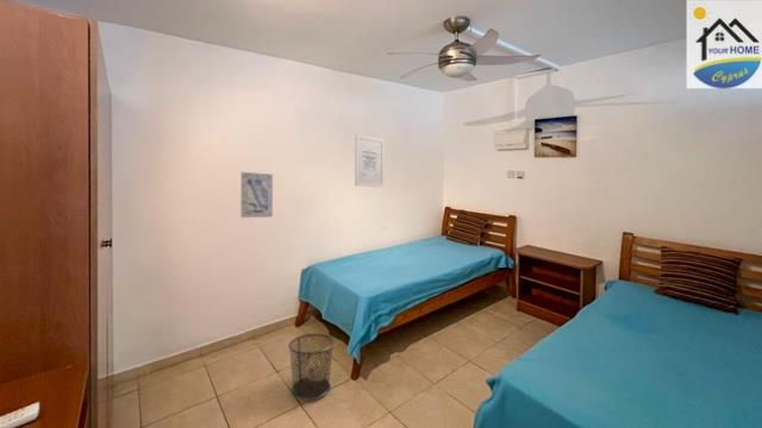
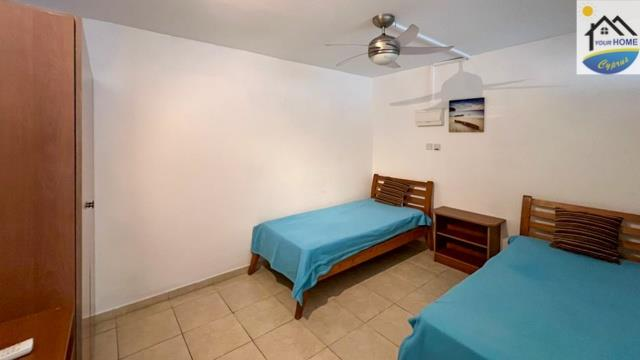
- waste bin [287,333,336,401]
- wall art [241,171,274,219]
- wall art [354,133,386,188]
